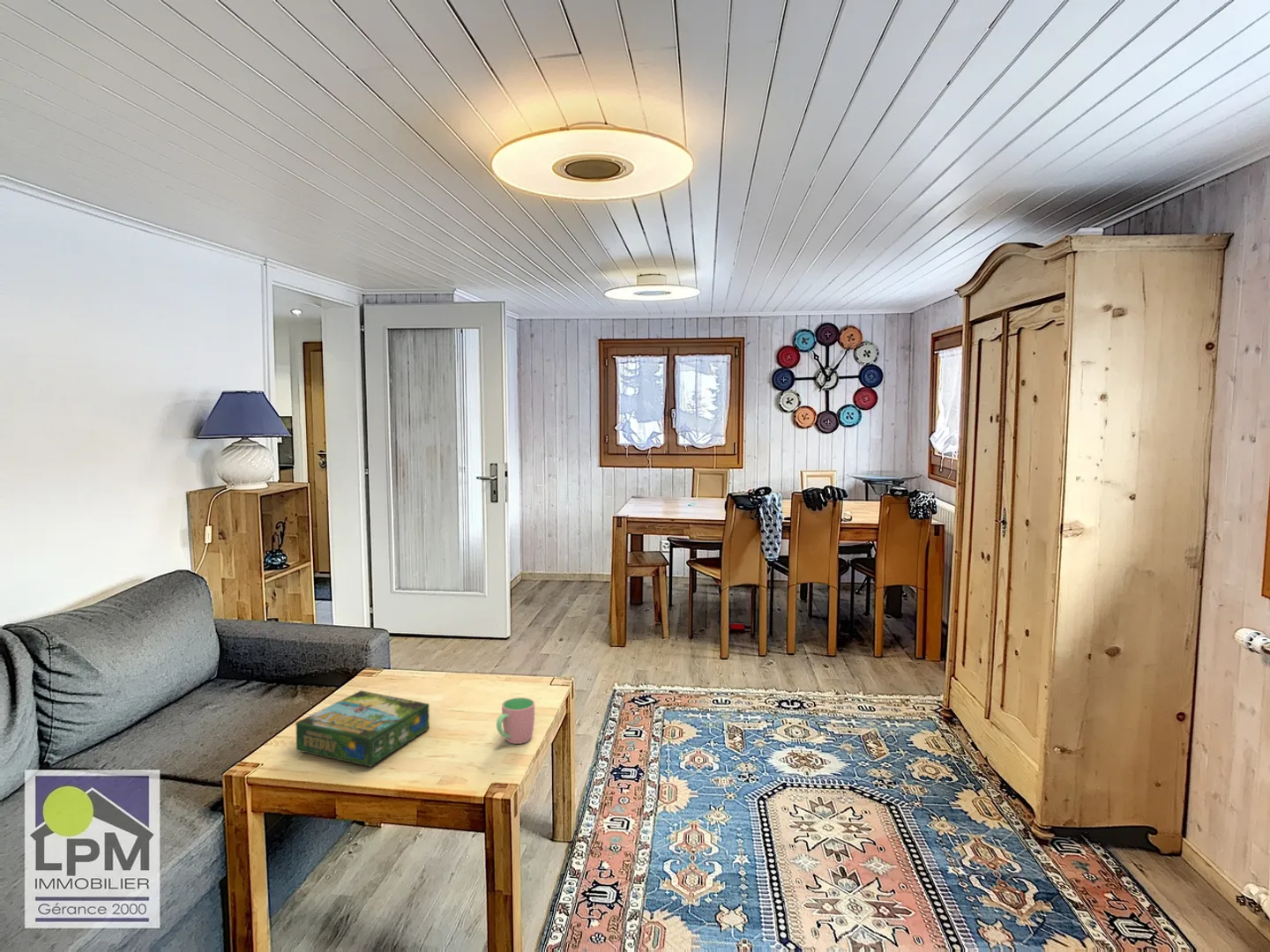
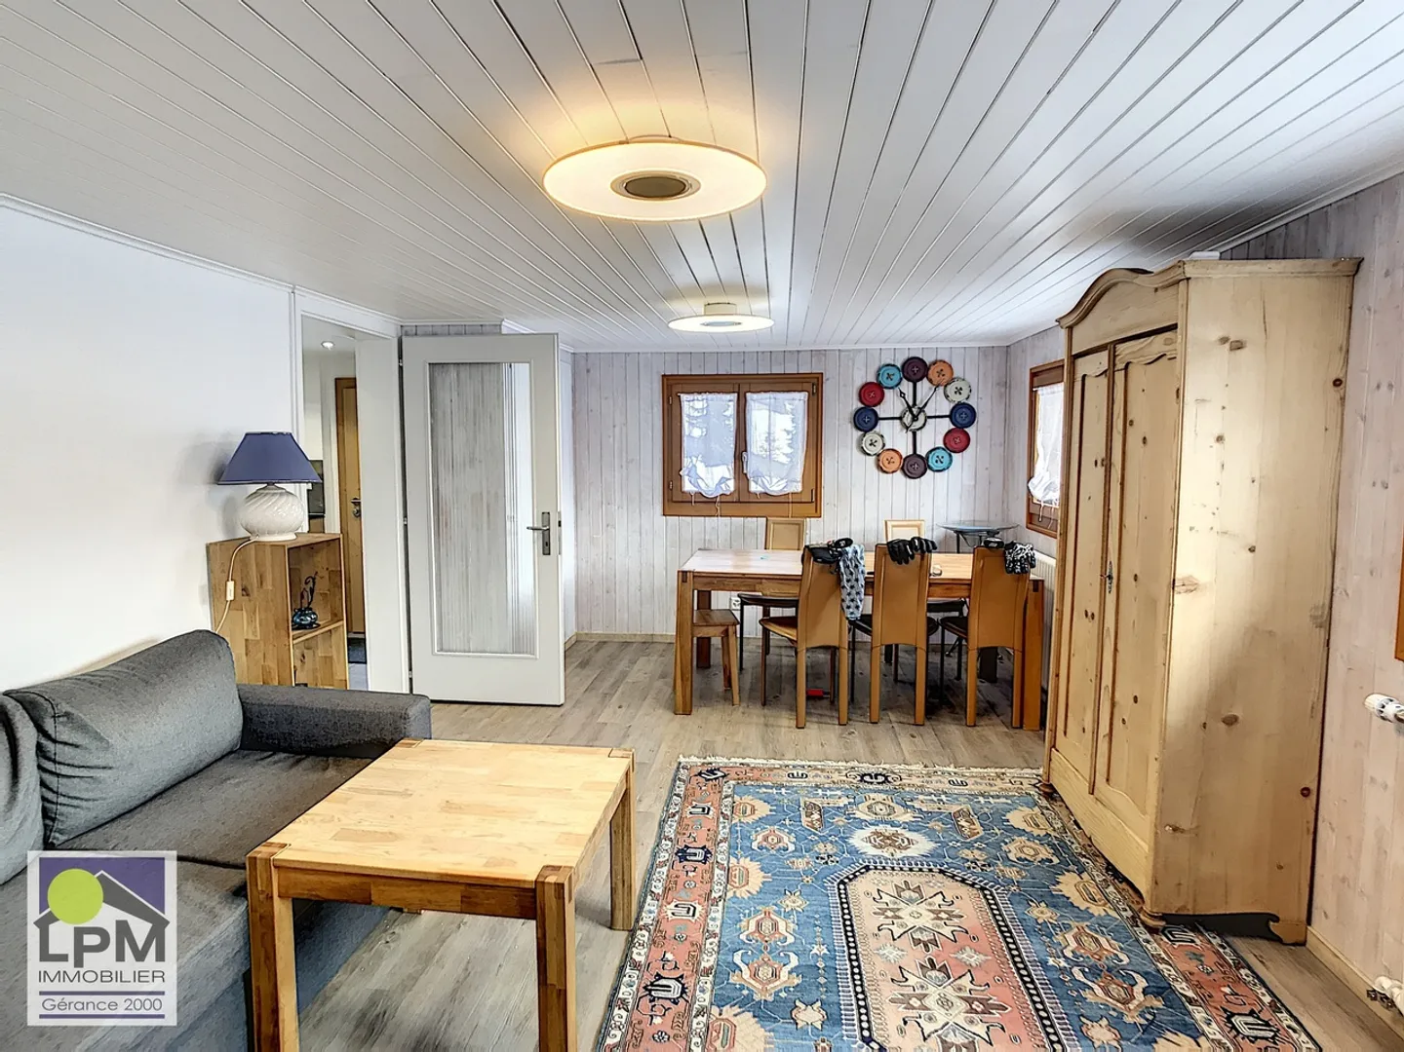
- board game [295,689,430,768]
- cup [496,696,535,745]
